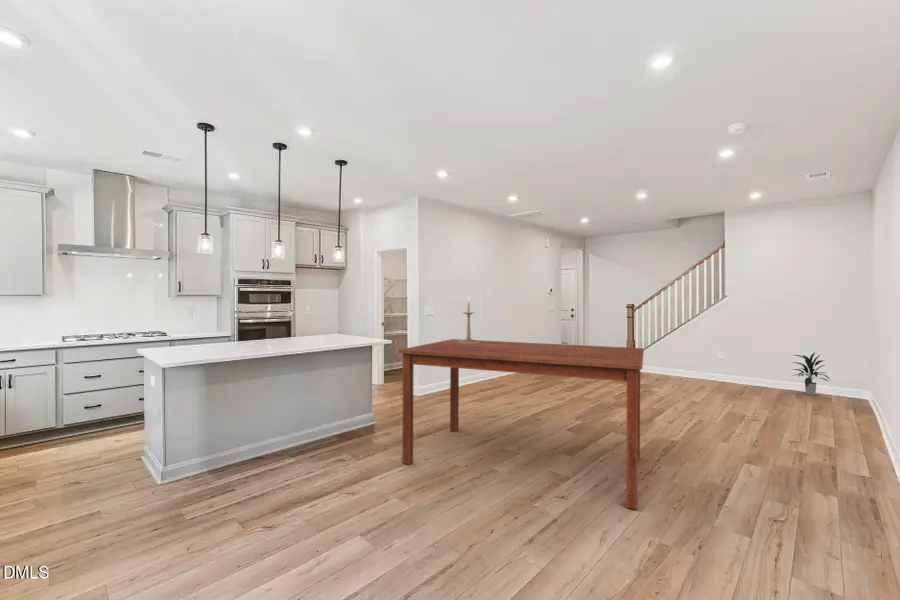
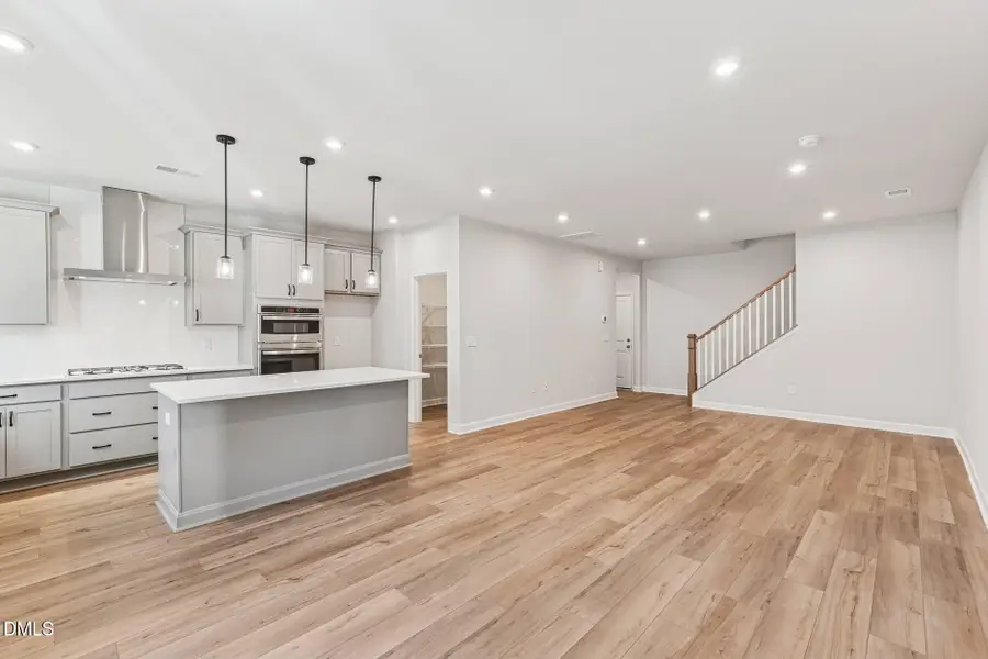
- indoor plant [791,351,831,396]
- candlestick [458,295,480,344]
- dining table [397,338,645,511]
